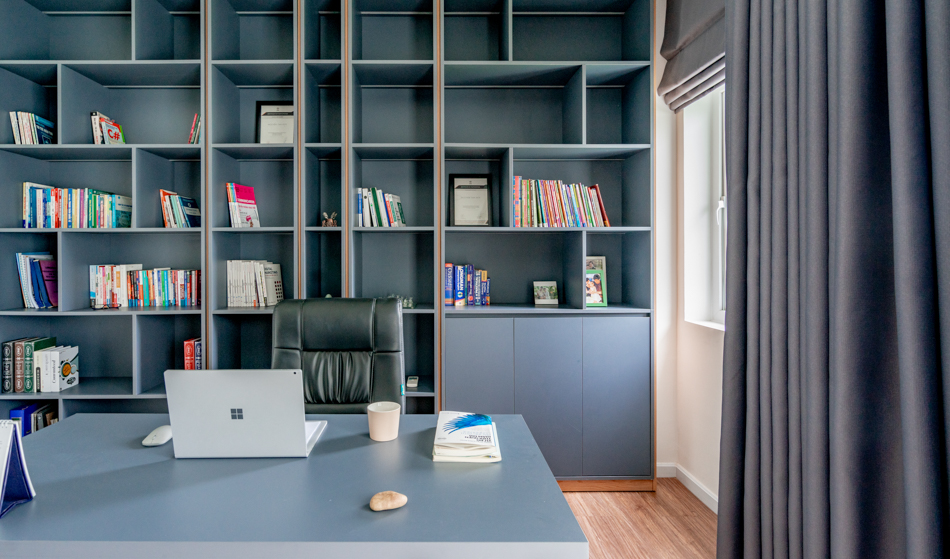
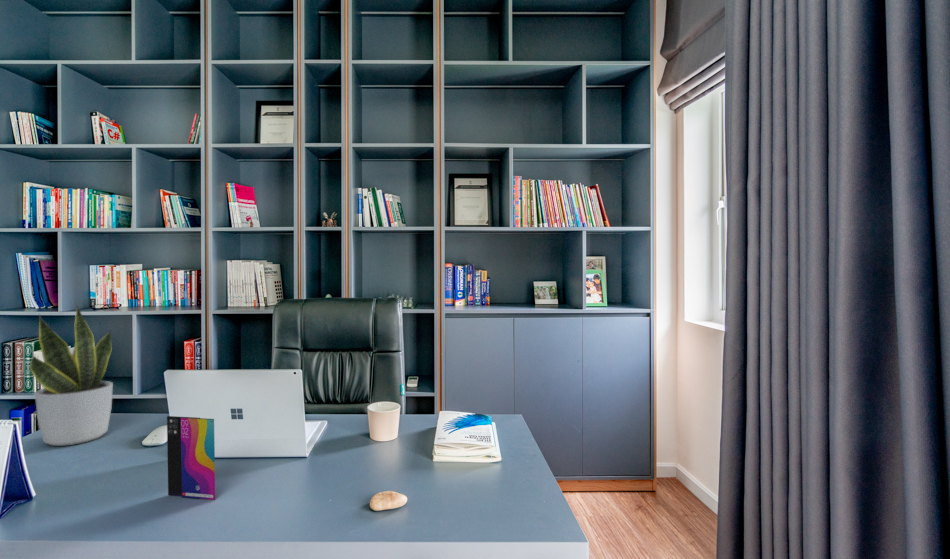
+ smartphone [166,415,216,501]
+ potted plant [29,302,114,447]
